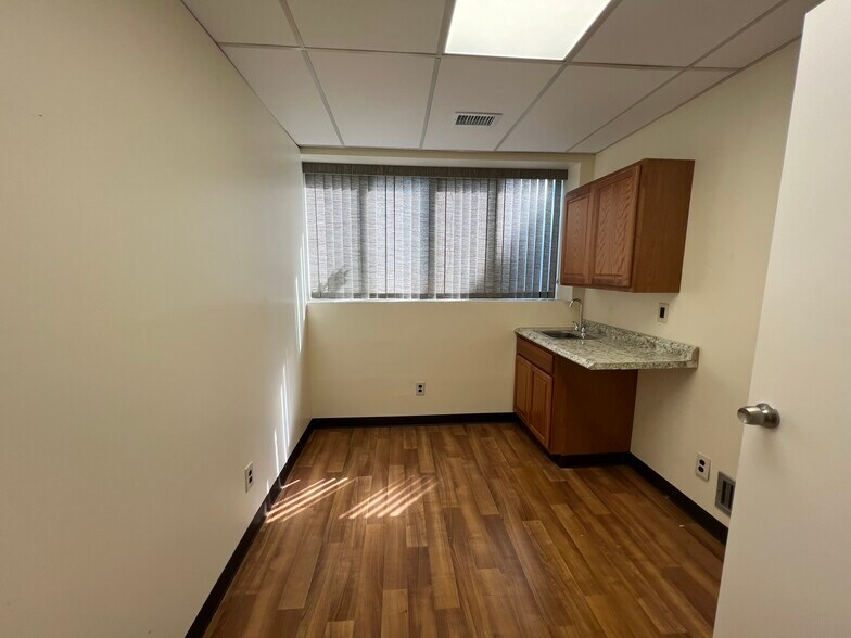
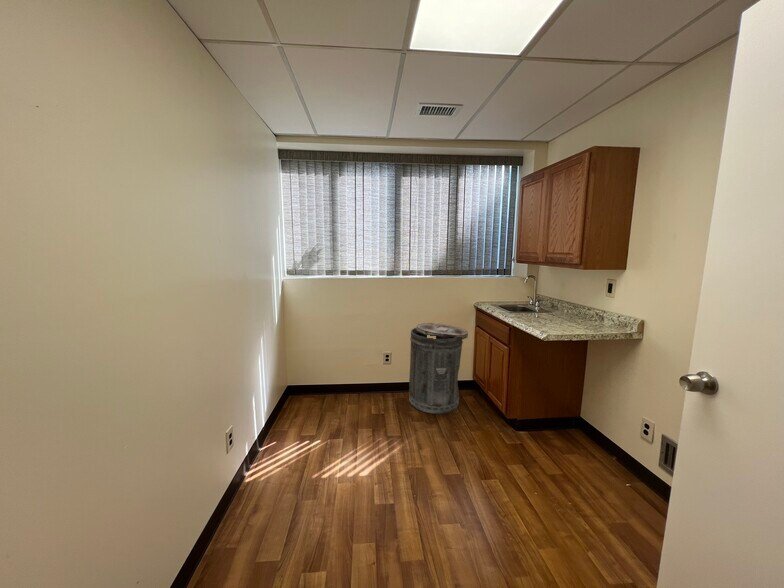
+ trash can lid [408,322,469,415]
